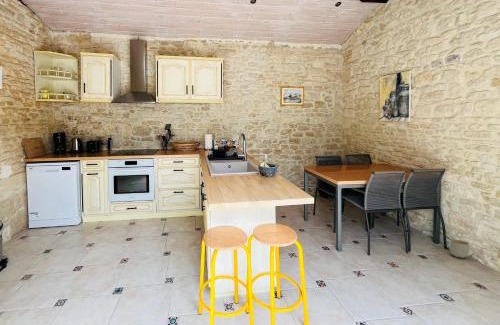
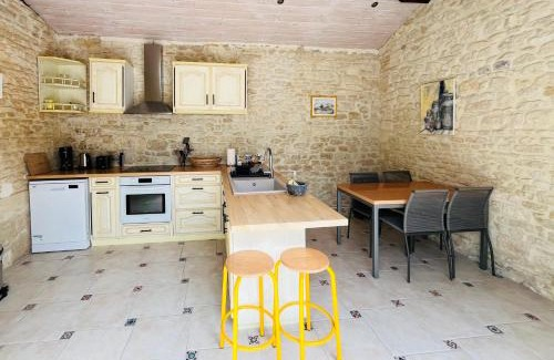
- planter [449,238,471,259]
